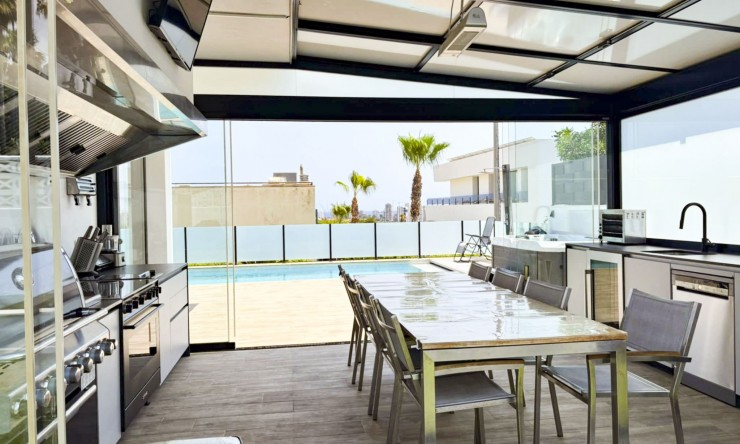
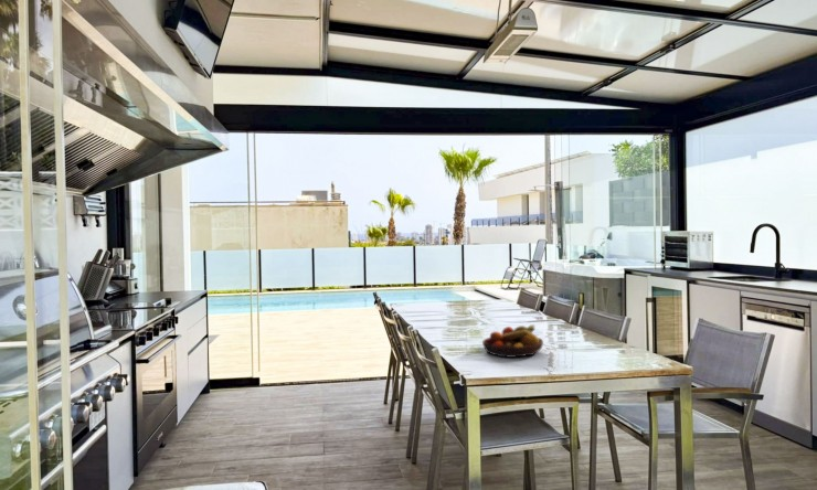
+ fruit bowl [481,323,544,359]
